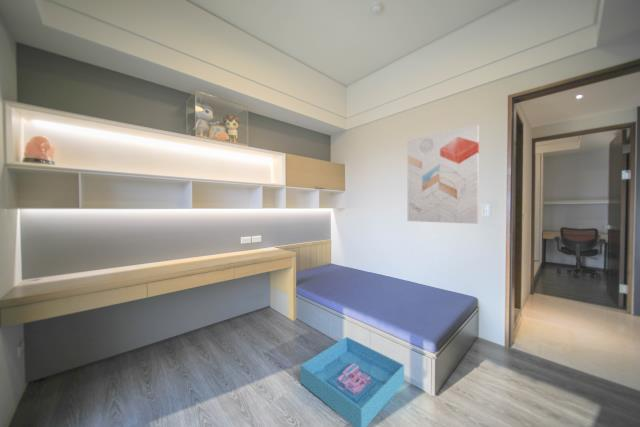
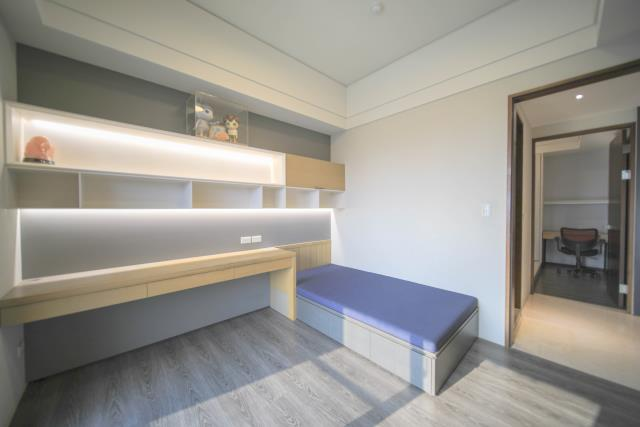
- wall art [407,124,480,225]
- storage bin [300,336,405,427]
